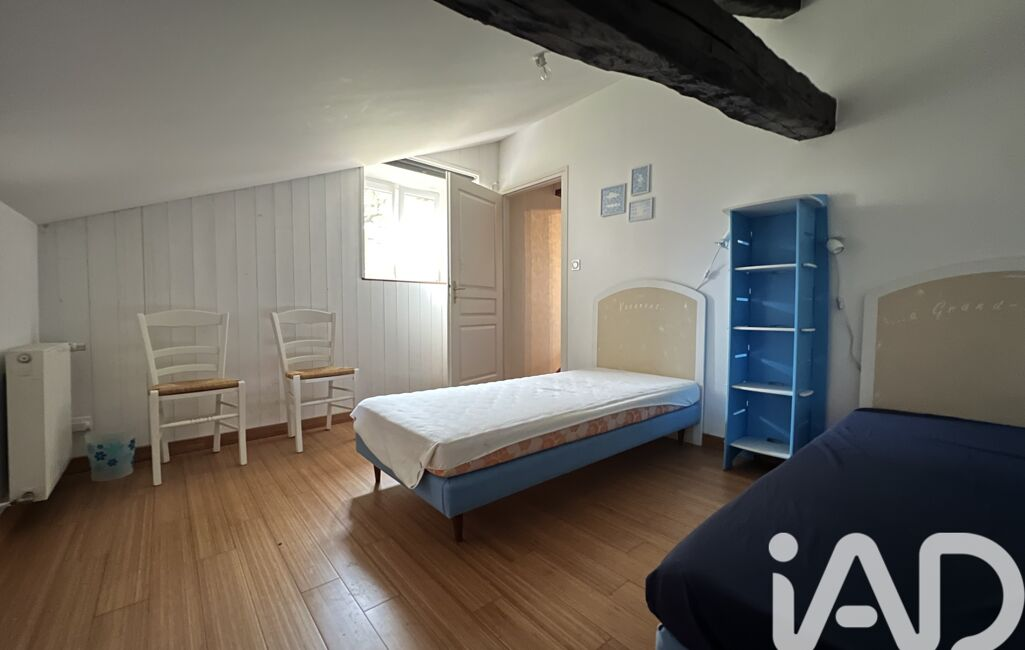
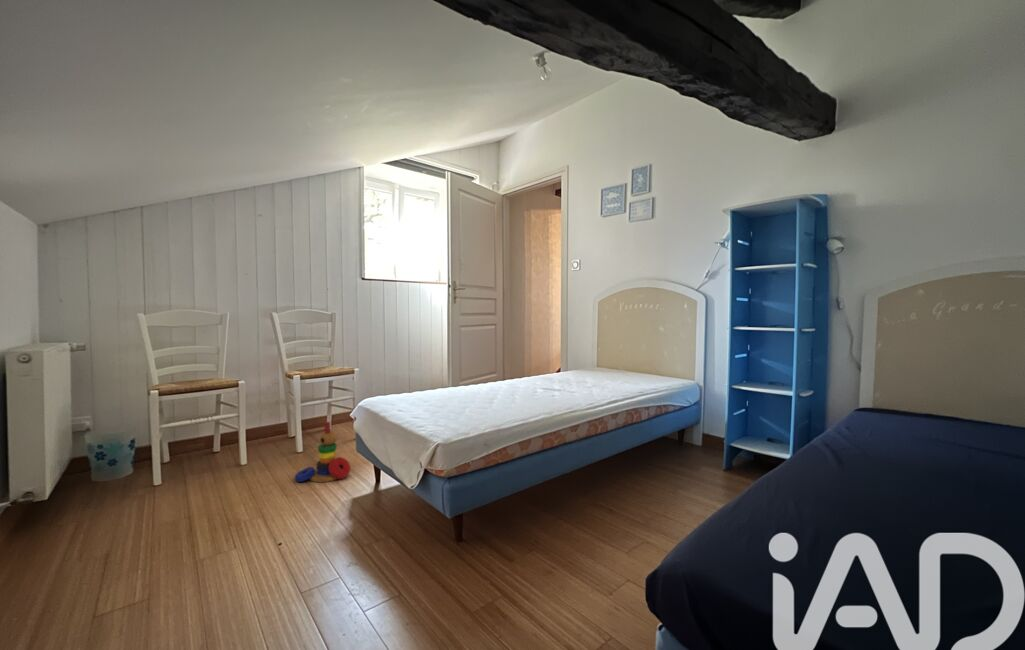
+ stacking toy [294,421,351,483]
